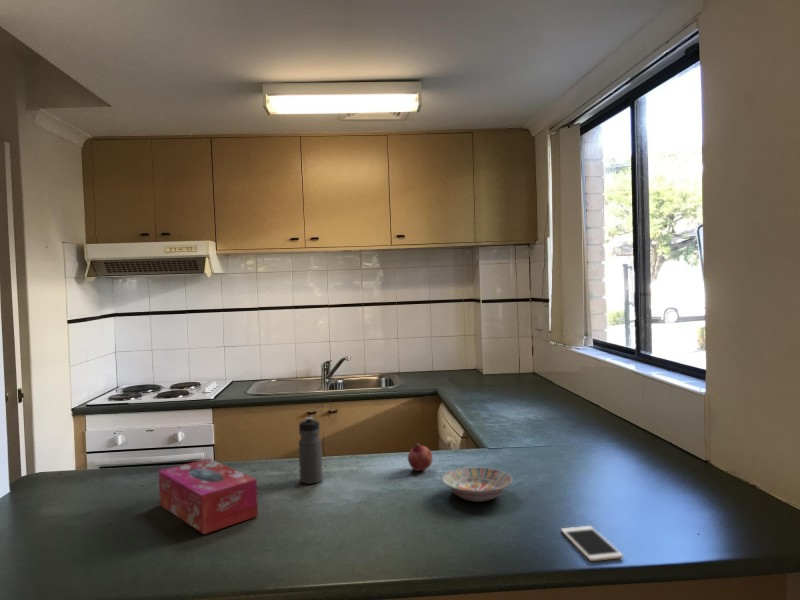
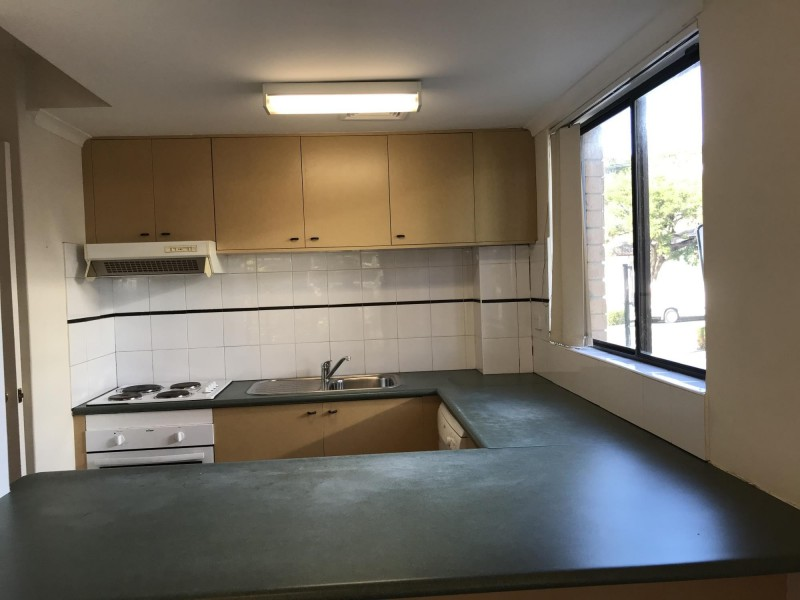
- fruit [407,442,433,472]
- tissue box [158,458,259,535]
- bowl [441,466,513,503]
- cell phone [560,525,624,562]
- water bottle [298,416,324,485]
